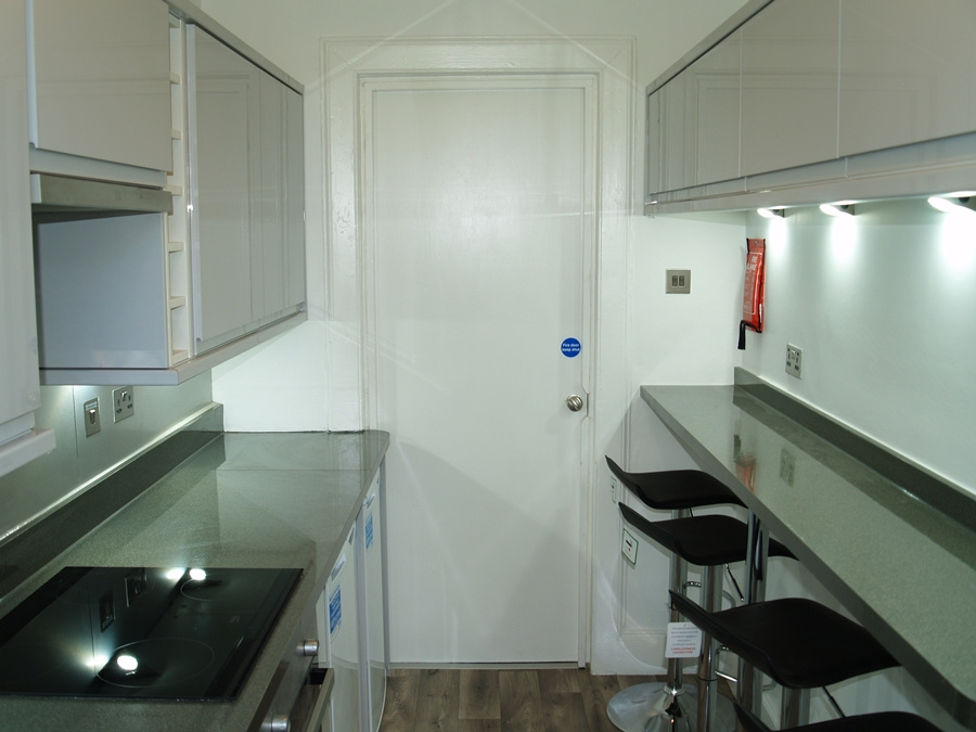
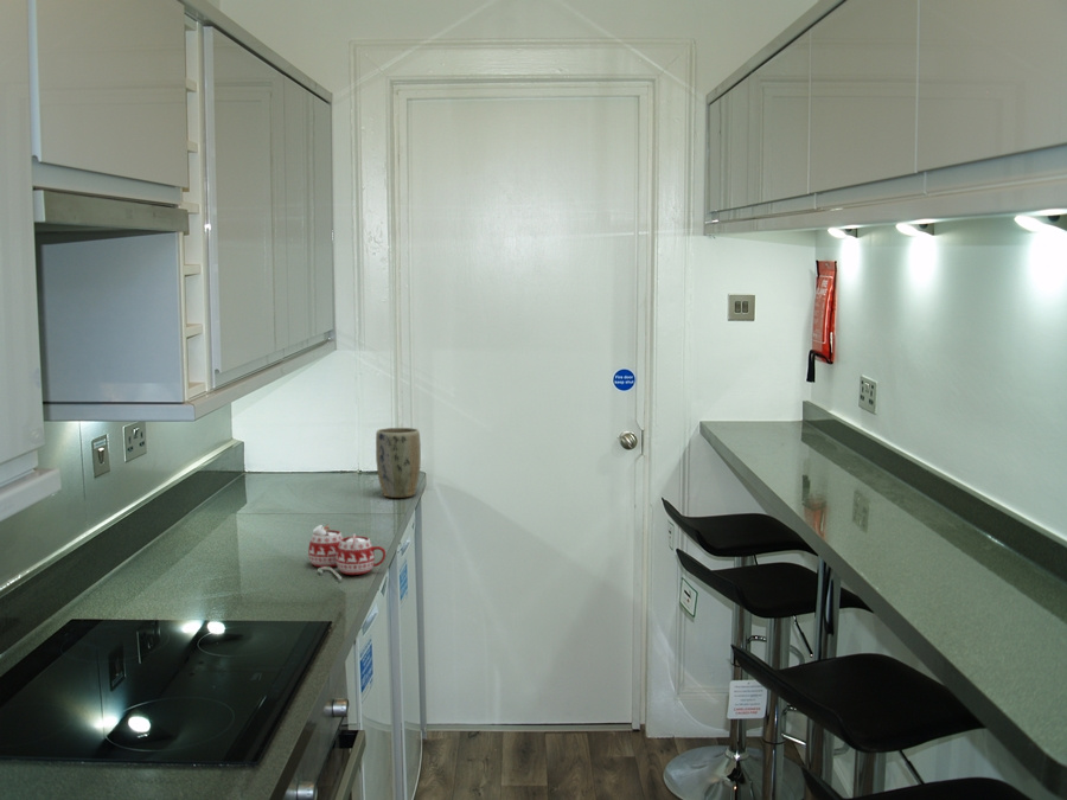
+ plant pot [375,427,422,499]
+ mug [307,523,386,581]
